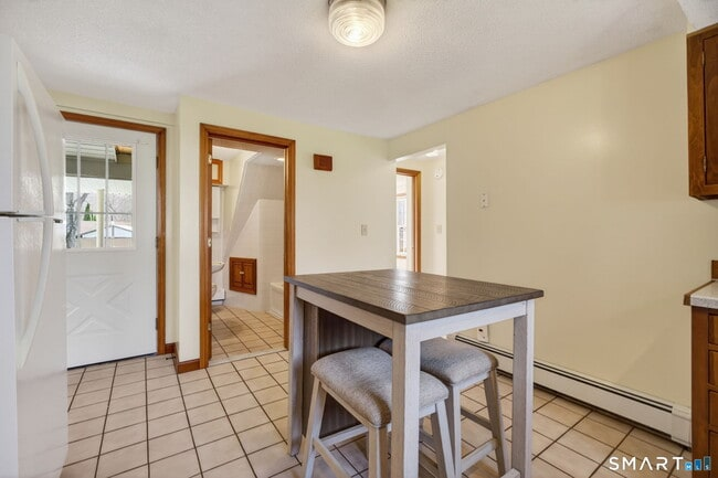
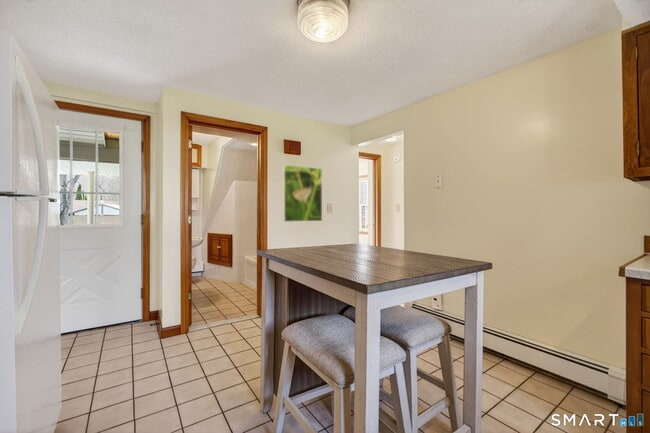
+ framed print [282,164,323,223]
